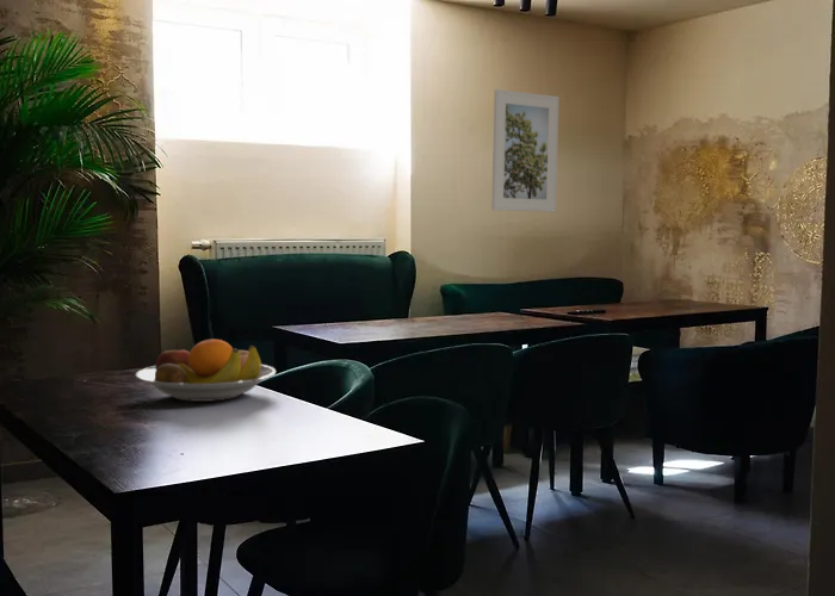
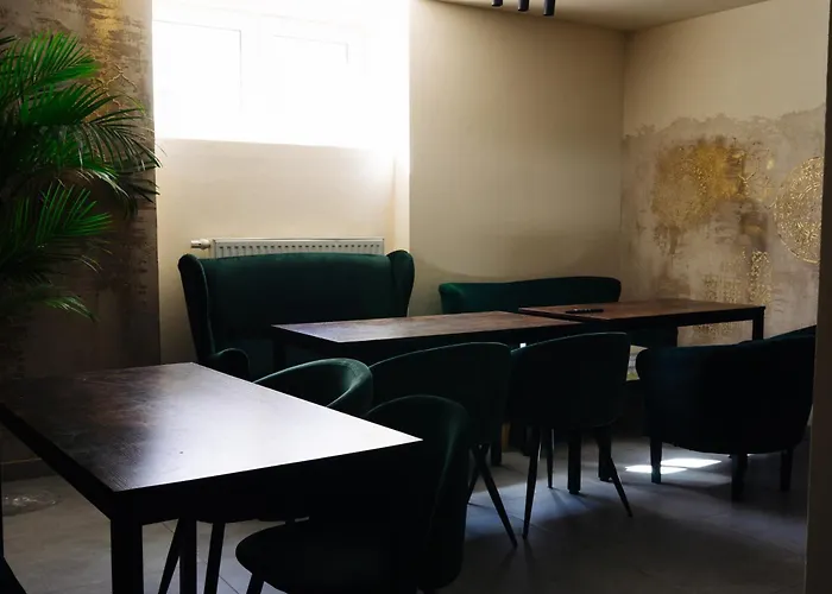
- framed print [490,88,561,213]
- fruit bowl [134,339,277,403]
